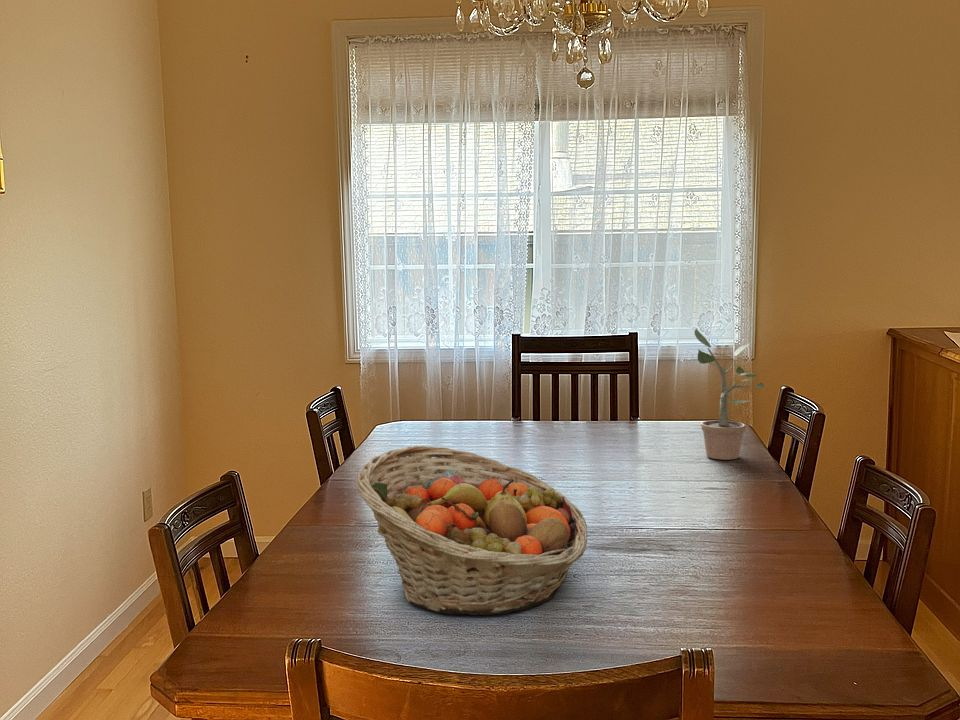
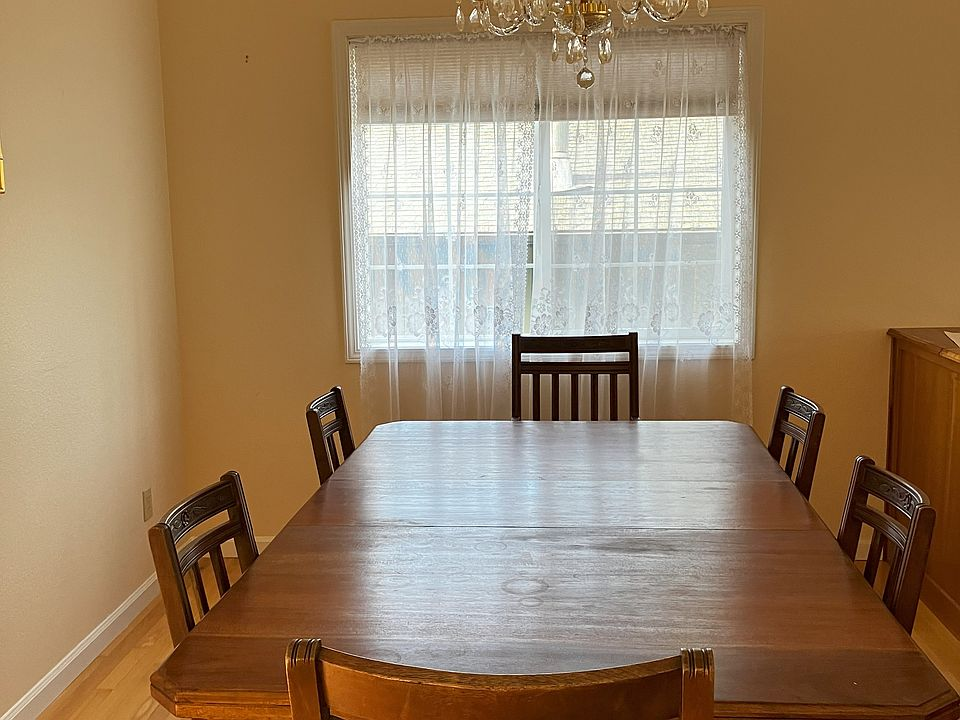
- fruit basket [355,445,588,616]
- potted plant [694,328,765,461]
